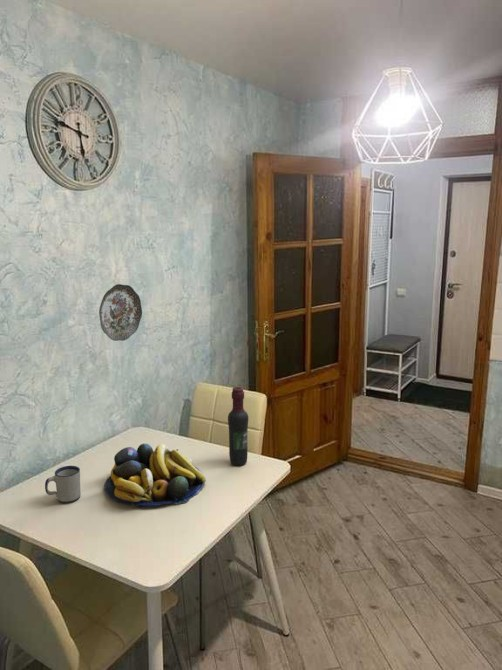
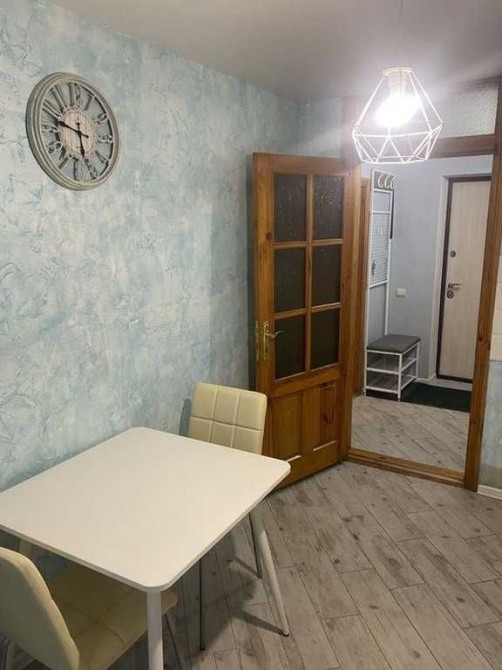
- wine bottle [227,386,249,467]
- decorative plate [98,283,143,342]
- mug [44,465,82,504]
- fruit bowl [104,443,207,508]
